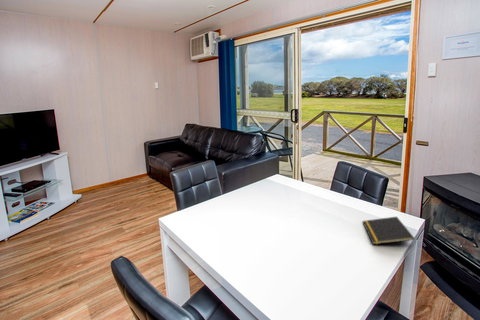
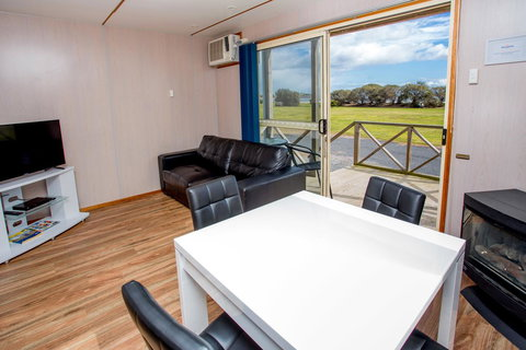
- notepad [362,216,415,245]
